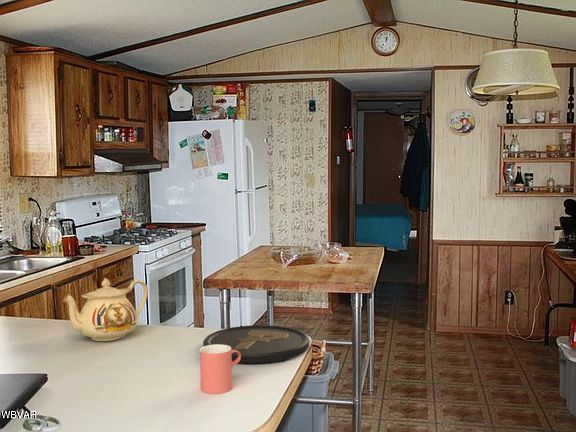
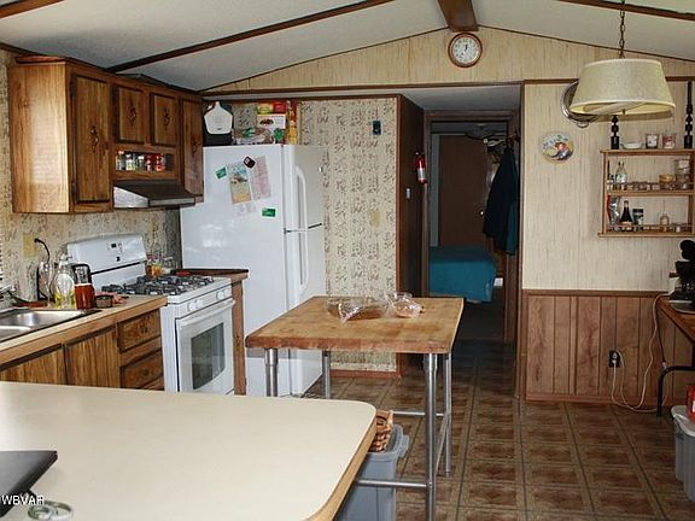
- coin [202,324,310,364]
- teapot [62,277,149,342]
- cup [199,344,241,395]
